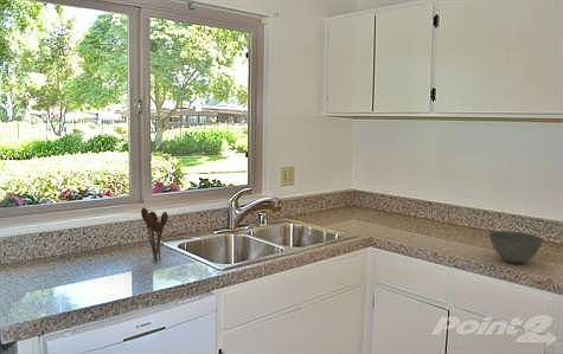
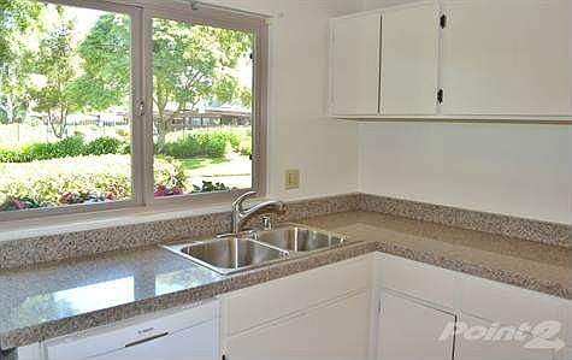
- utensil holder [140,206,169,262]
- bowl [487,230,544,265]
